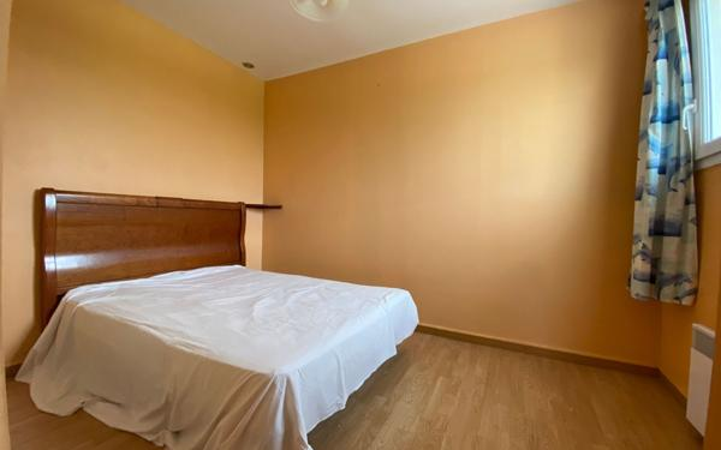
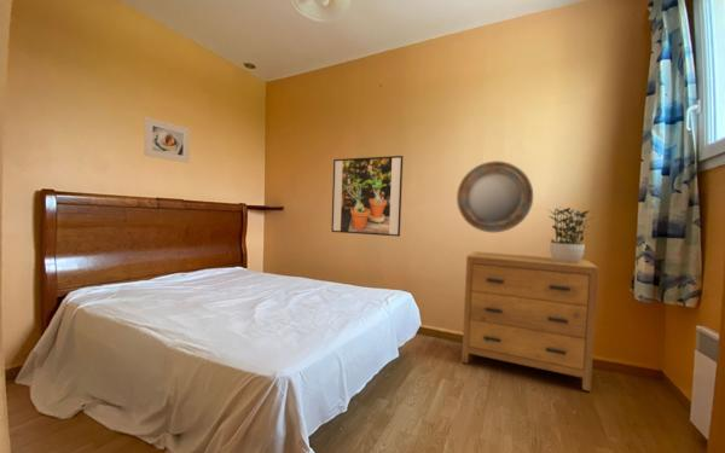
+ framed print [143,116,191,164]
+ dresser [460,250,599,393]
+ potted plant [545,207,593,263]
+ home mirror [456,161,534,233]
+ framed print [330,155,405,238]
